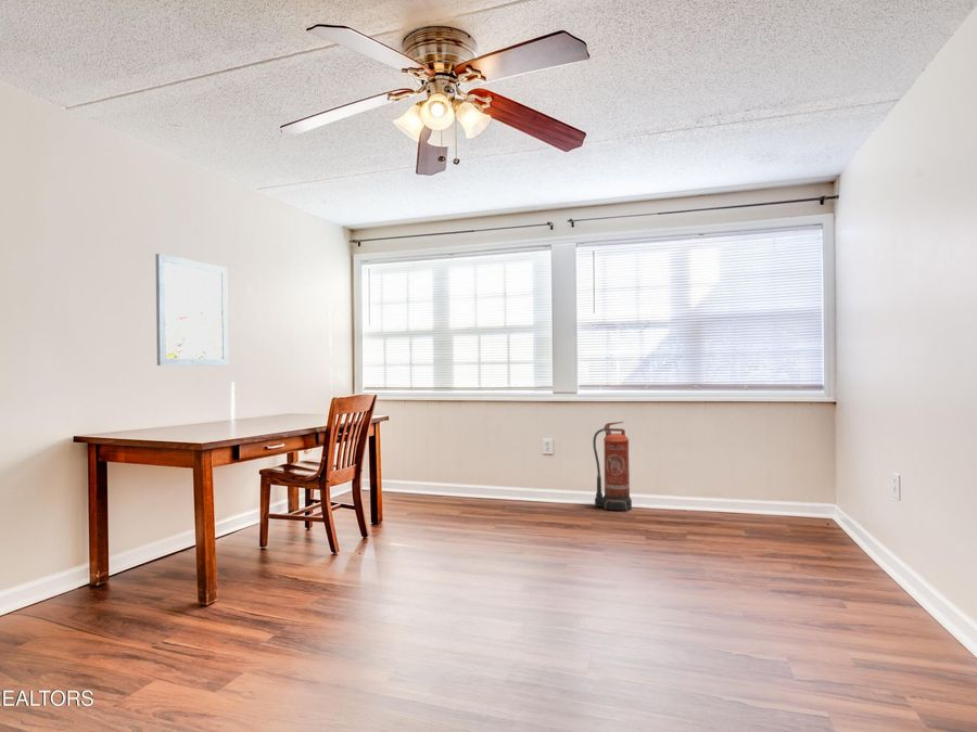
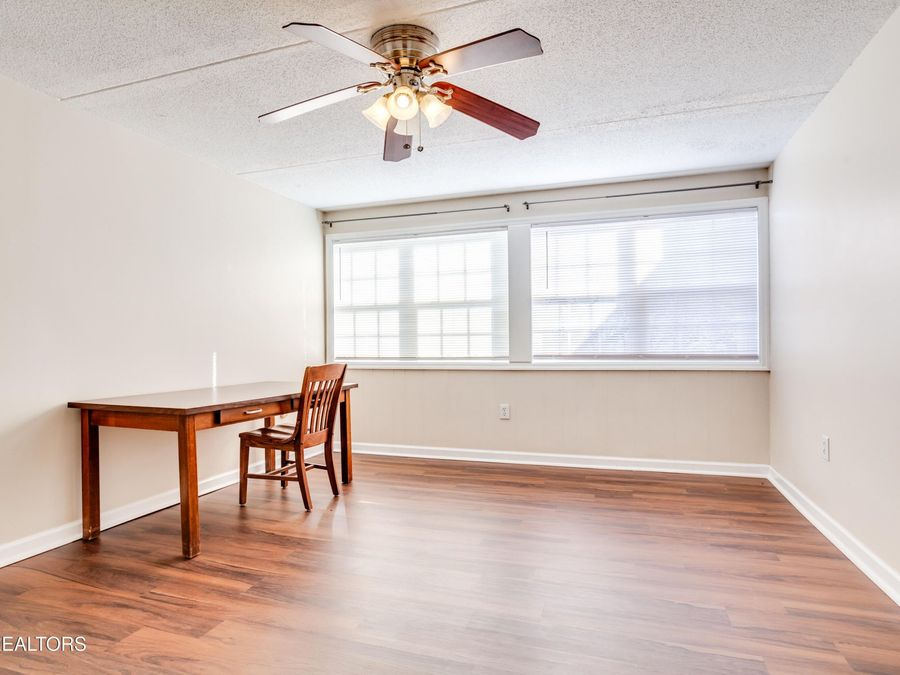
- wall art [154,253,229,367]
- fire extinguisher [592,421,633,512]
